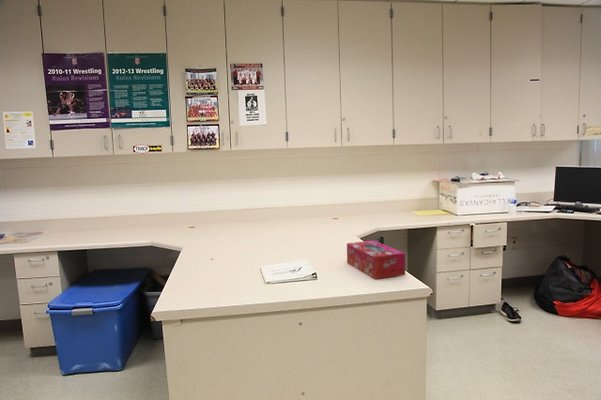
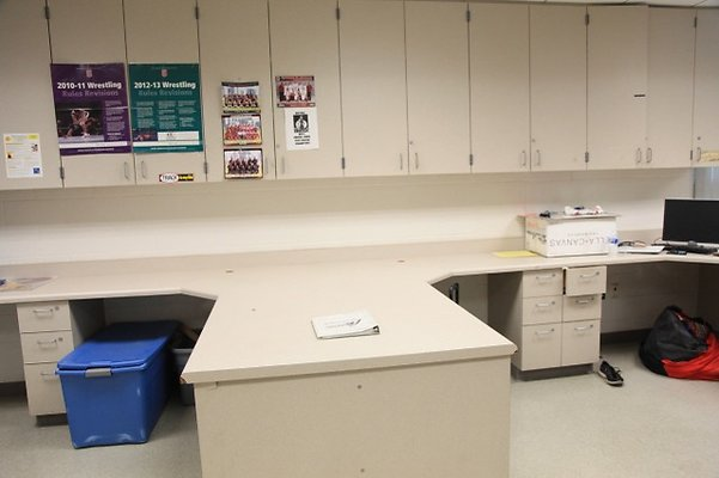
- tissue box [346,239,406,280]
